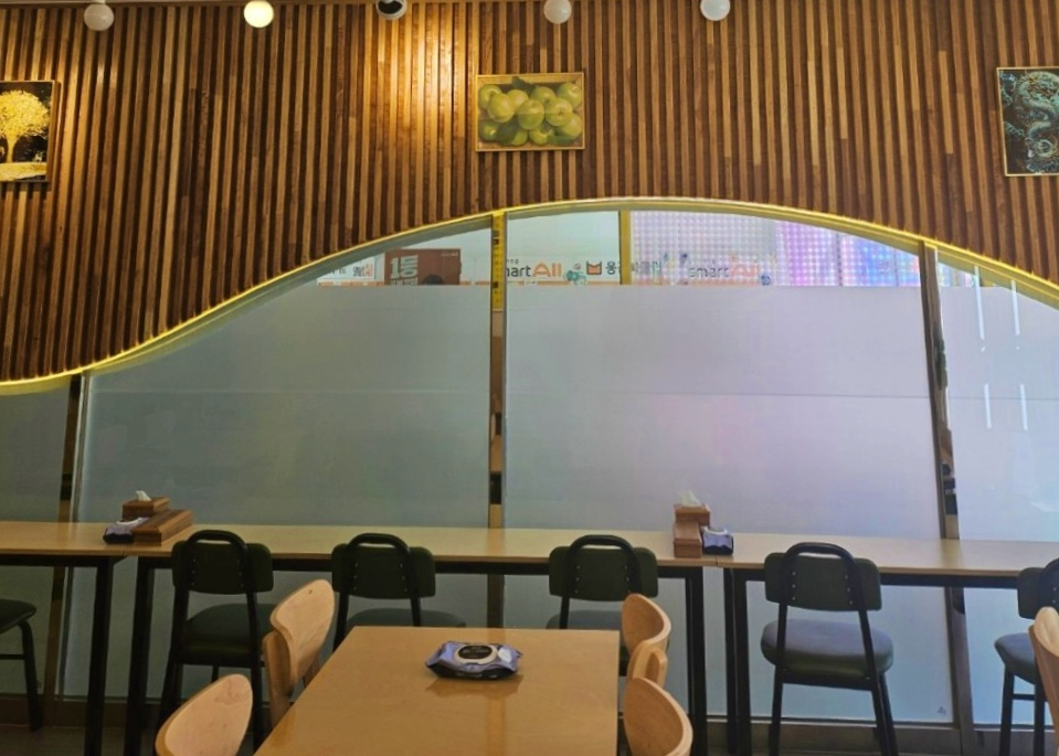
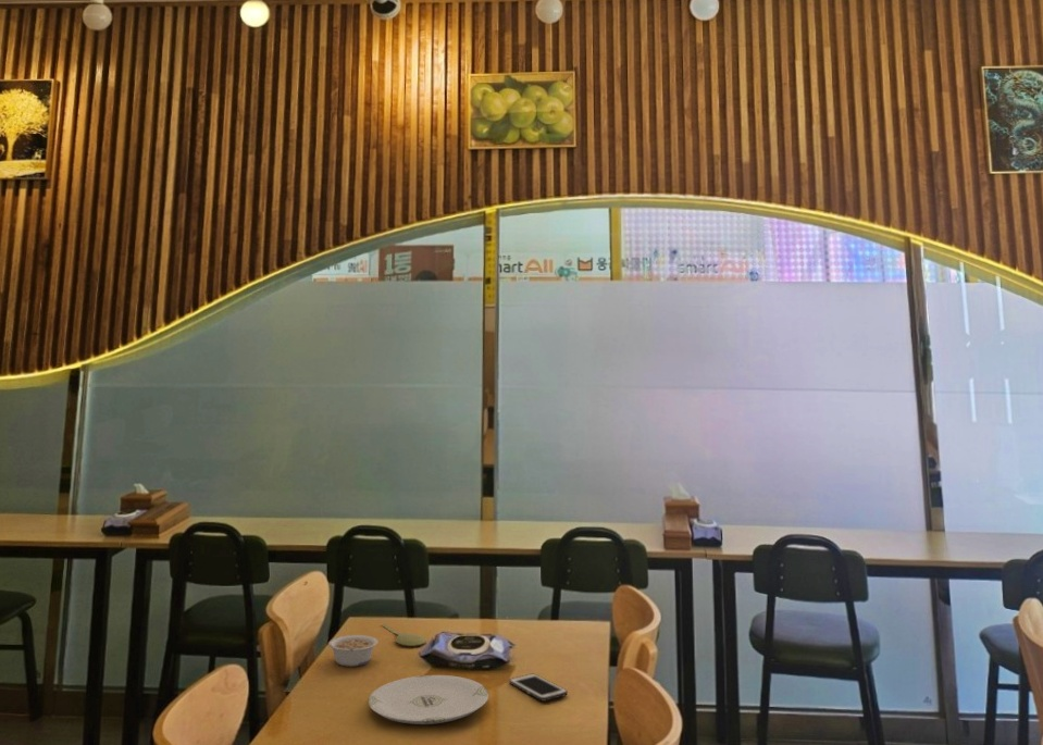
+ cell phone [508,673,569,703]
+ spoon [381,622,427,647]
+ plate [368,674,489,725]
+ legume [327,634,378,667]
